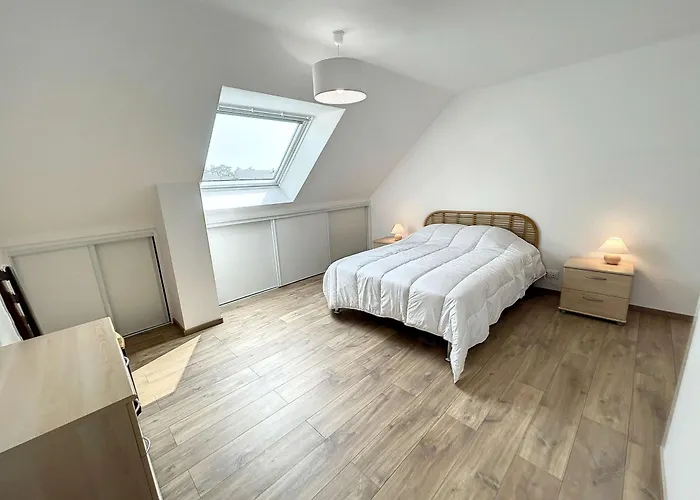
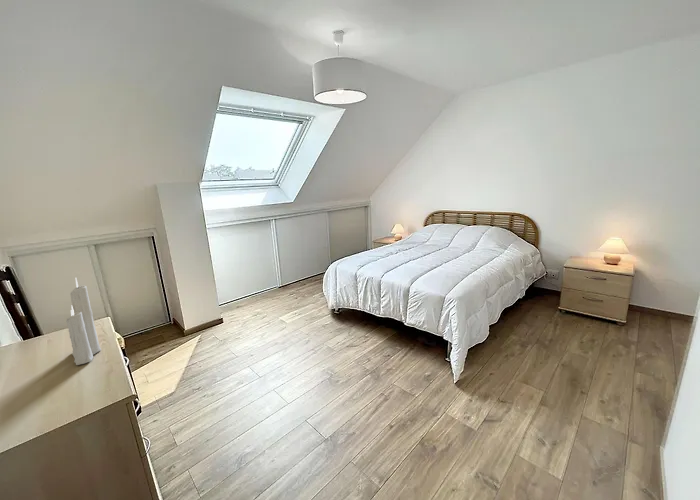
+ candle [65,278,102,366]
